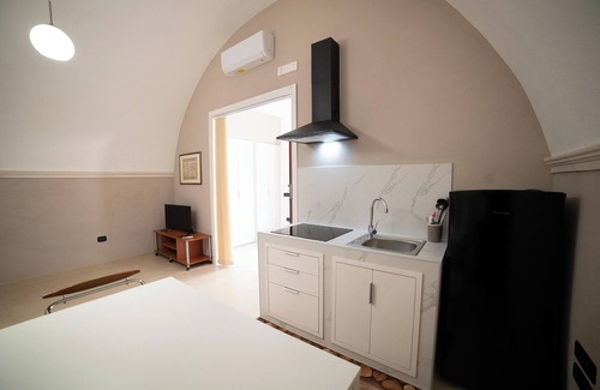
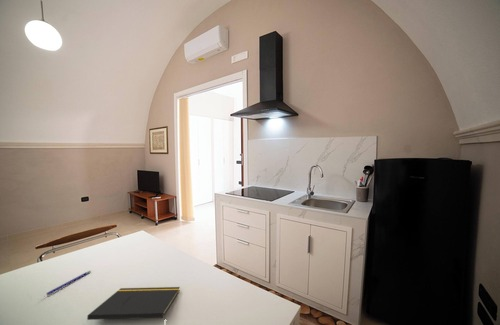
+ pen [45,270,92,296]
+ notepad [86,286,181,321]
